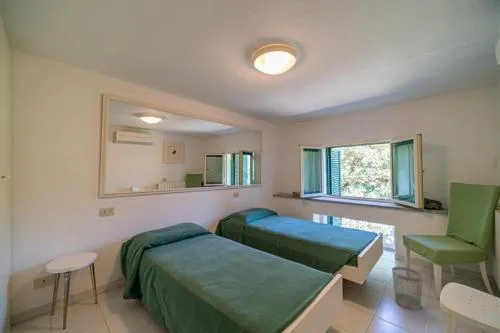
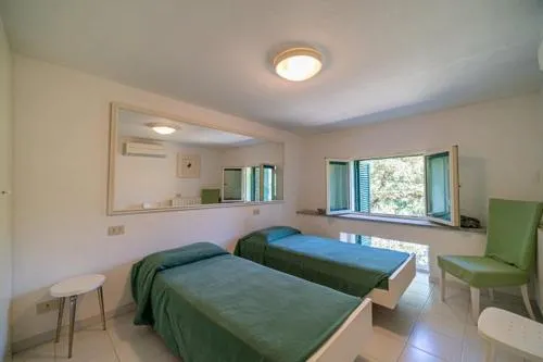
- wastebasket [391,266,424,311]
